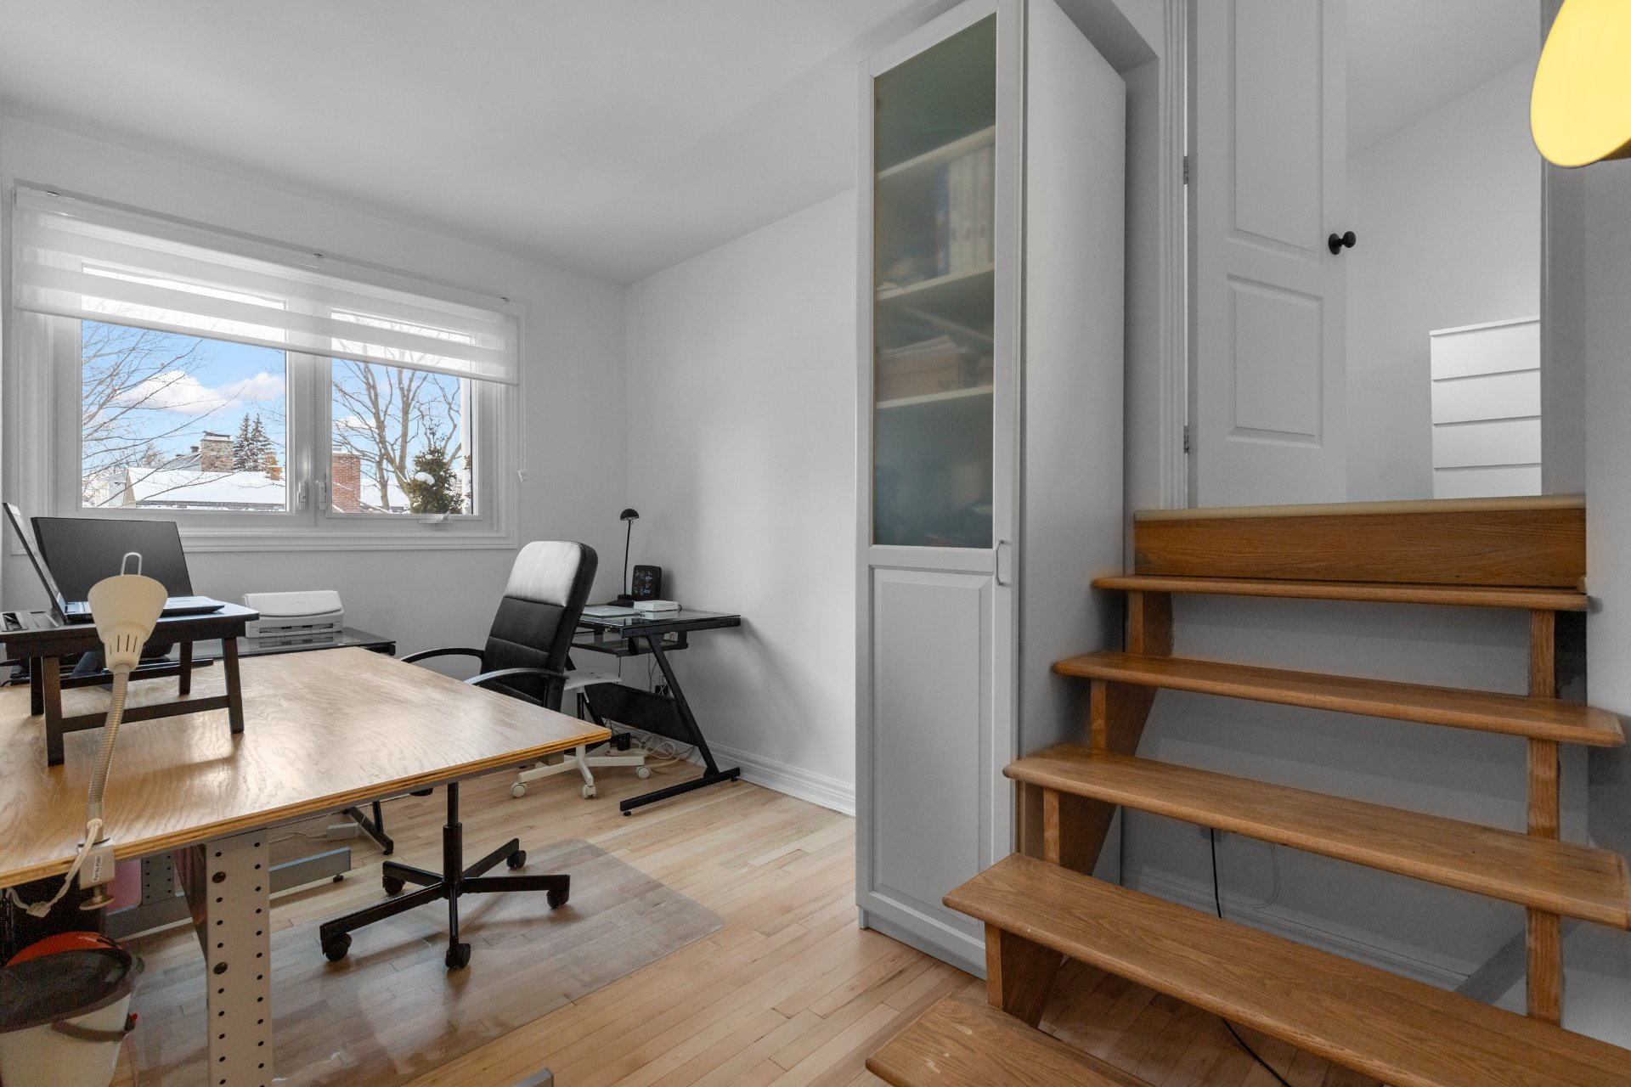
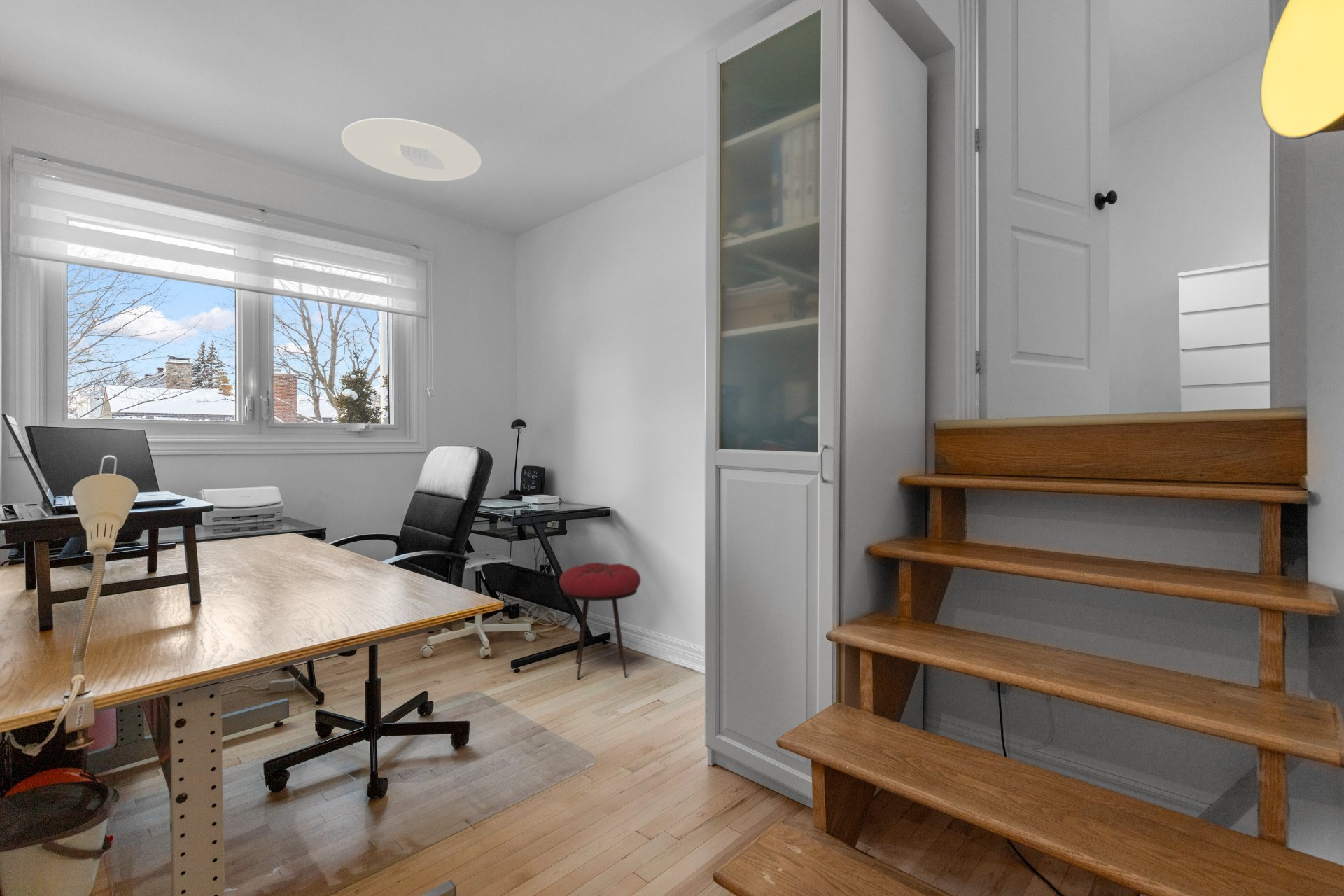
+ stool [559,562,641,680]
+ ceiling light [341,117,482,182]
